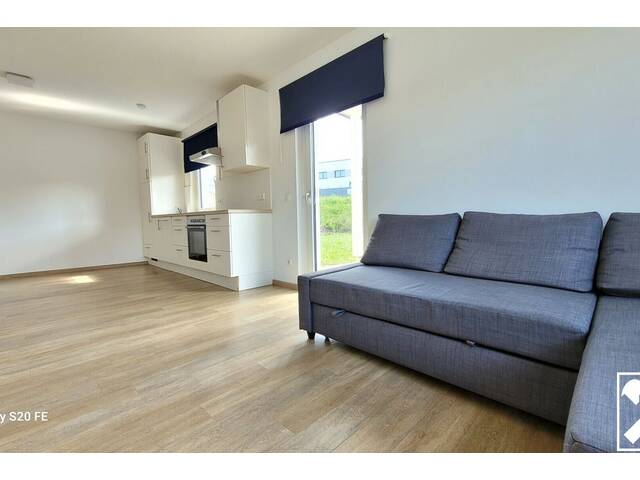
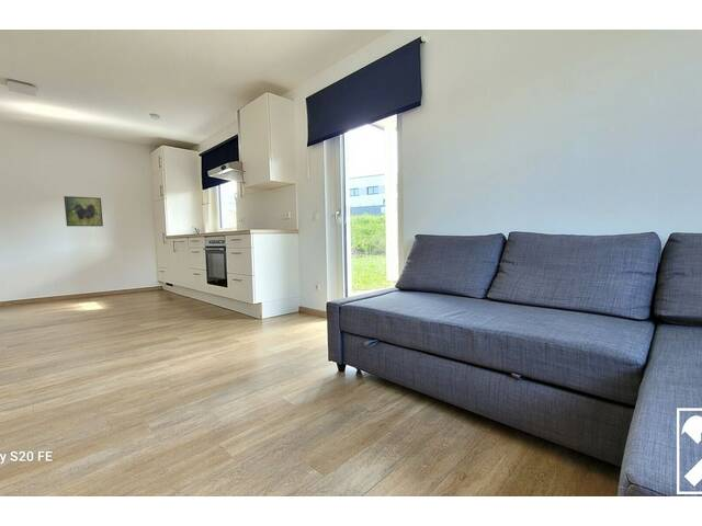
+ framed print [63,195,104,227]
